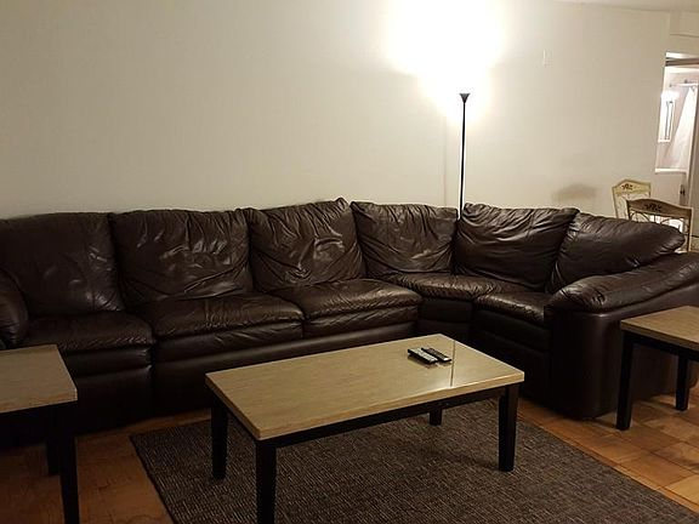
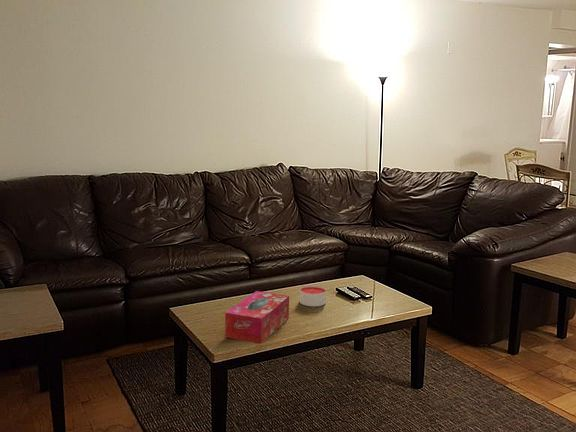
+ candle [299,285,327,307]
+ tissue box [224,290,290,345]
